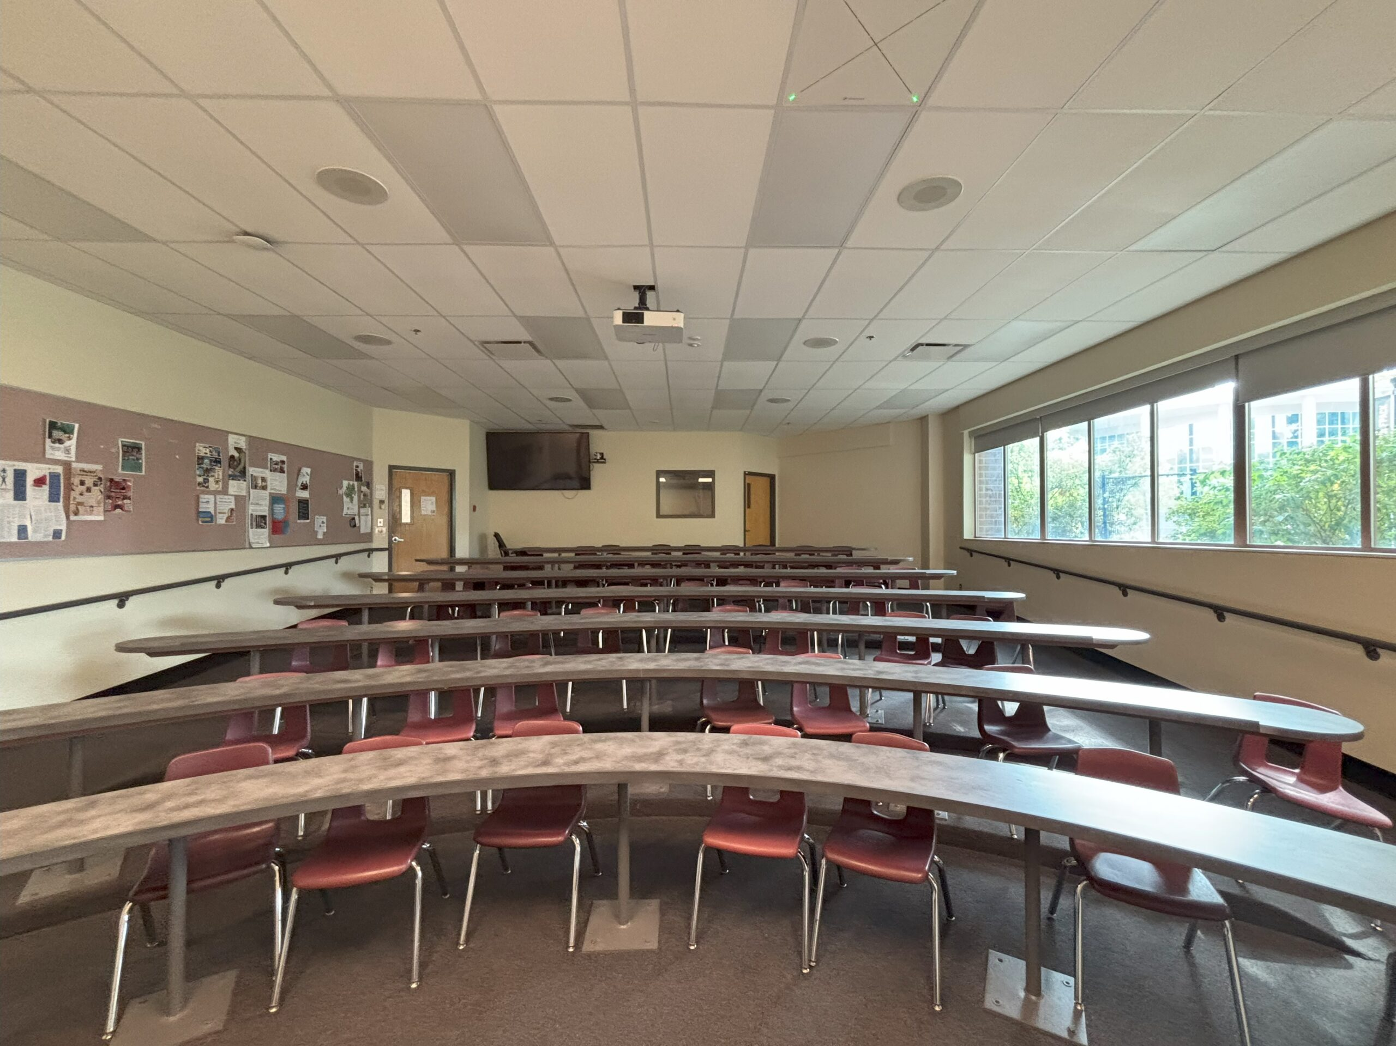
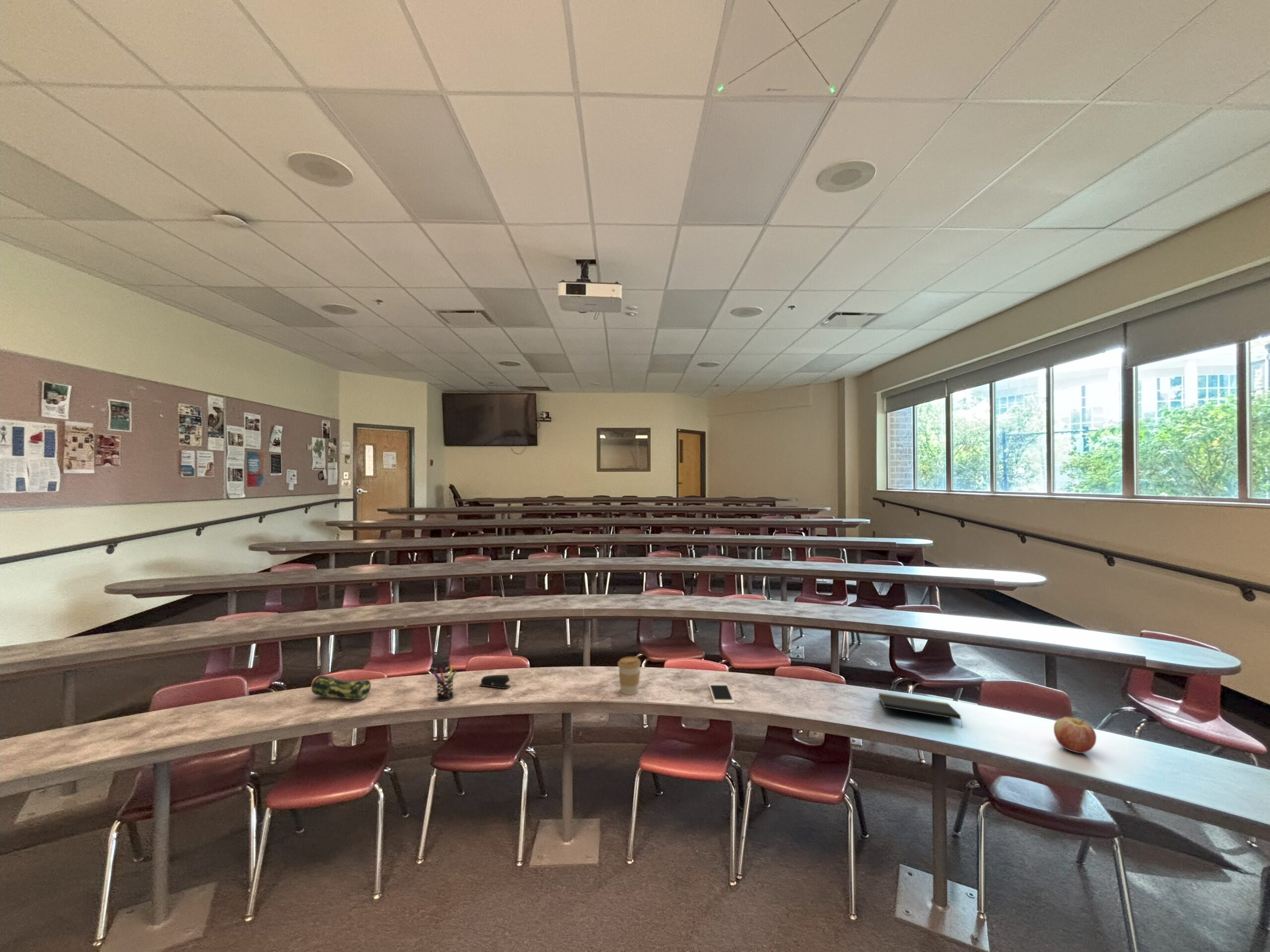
+ stapler [479,674,510,689]
+ pen holder [432,664,457,702]
+ notepad [878,692,963,728]
+ apple [1053,716,1097,754]
+ cell phone [708,683,735,704]
+ coffee cup [617,656,641,695]
+ pencil case [311,675,371,700]
